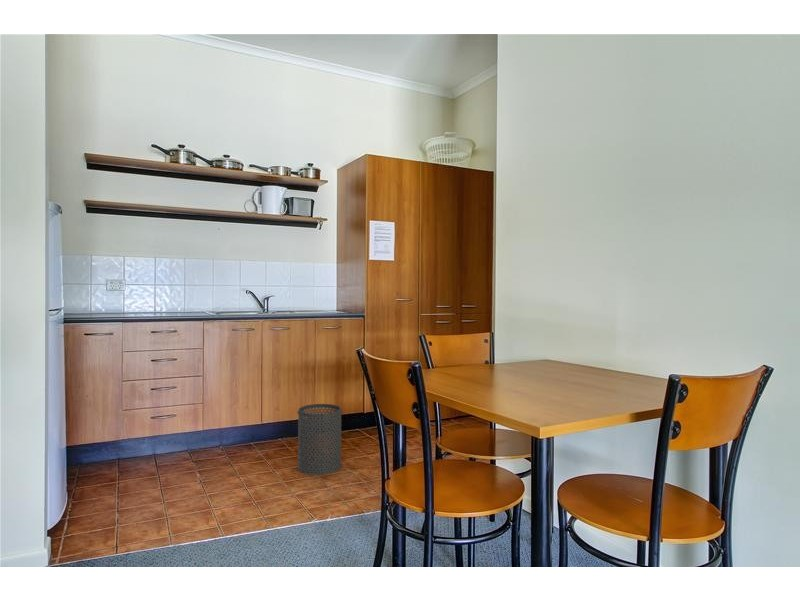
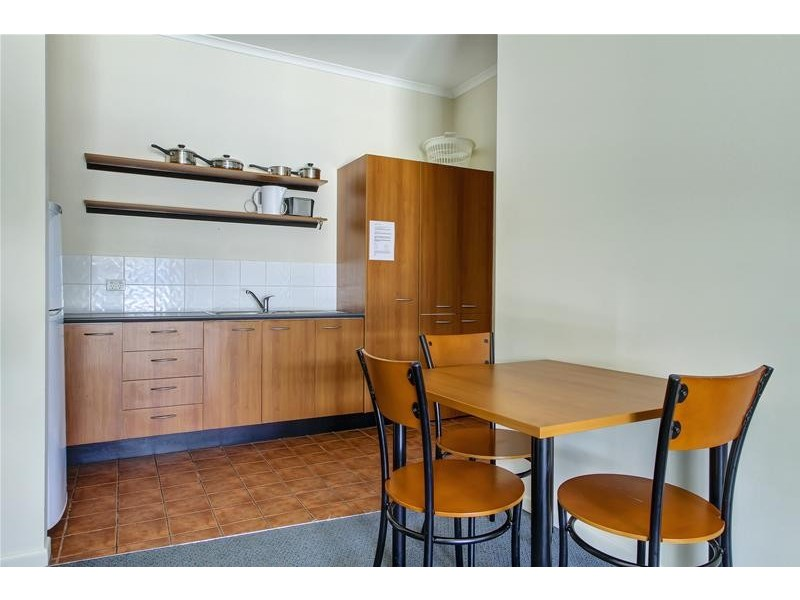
- trash can [296,403,343,476]
